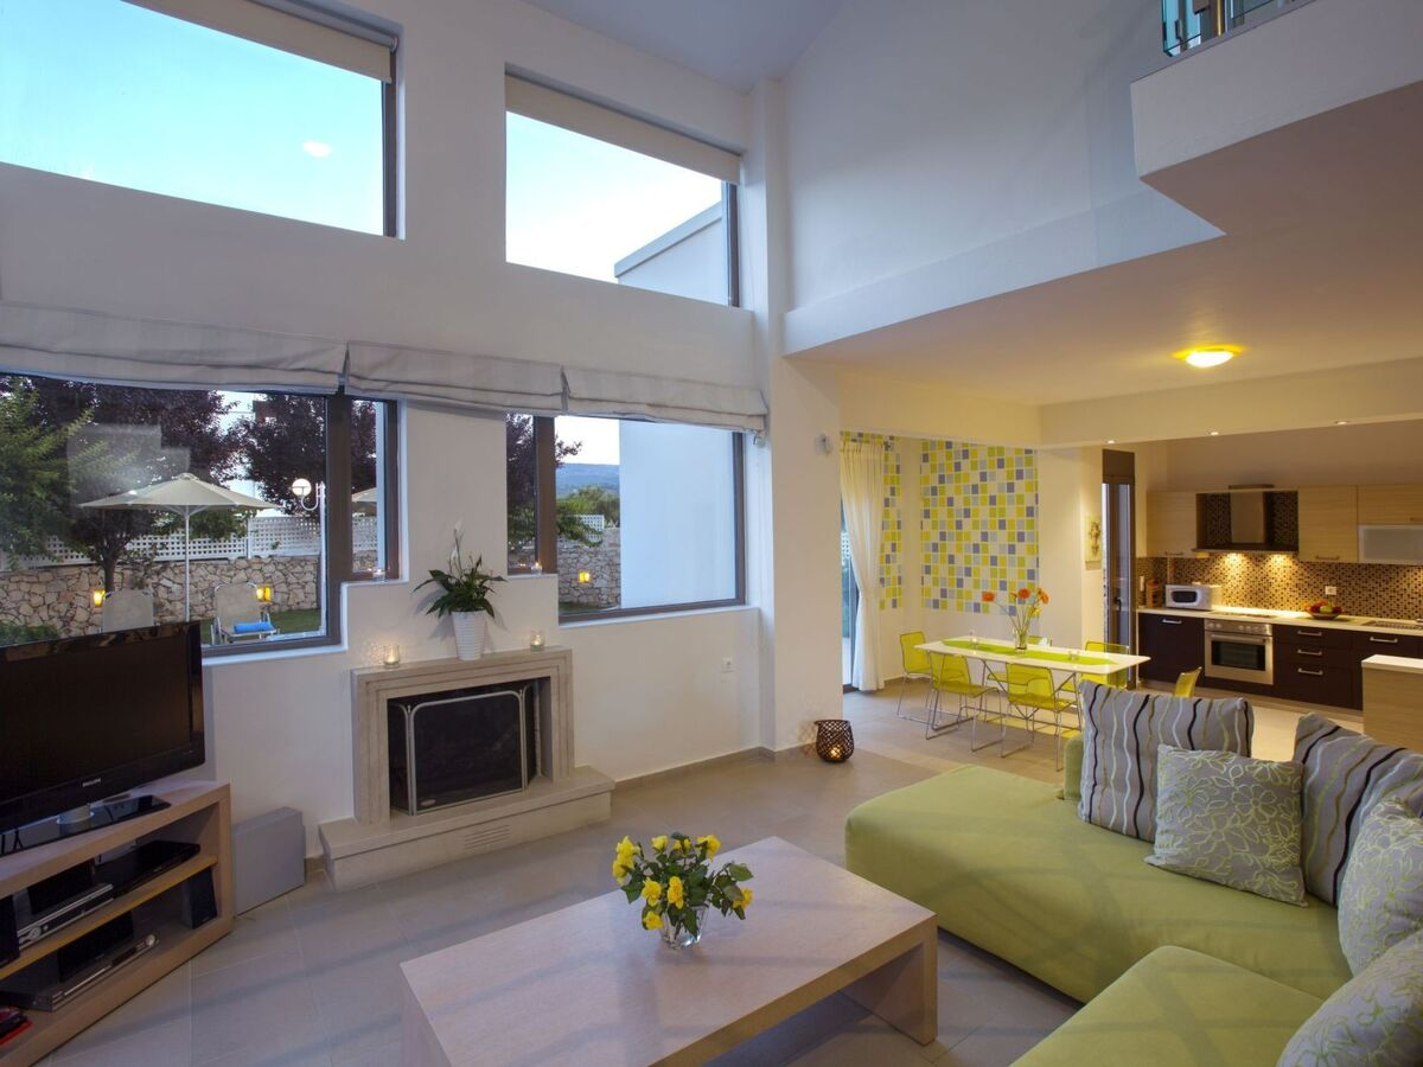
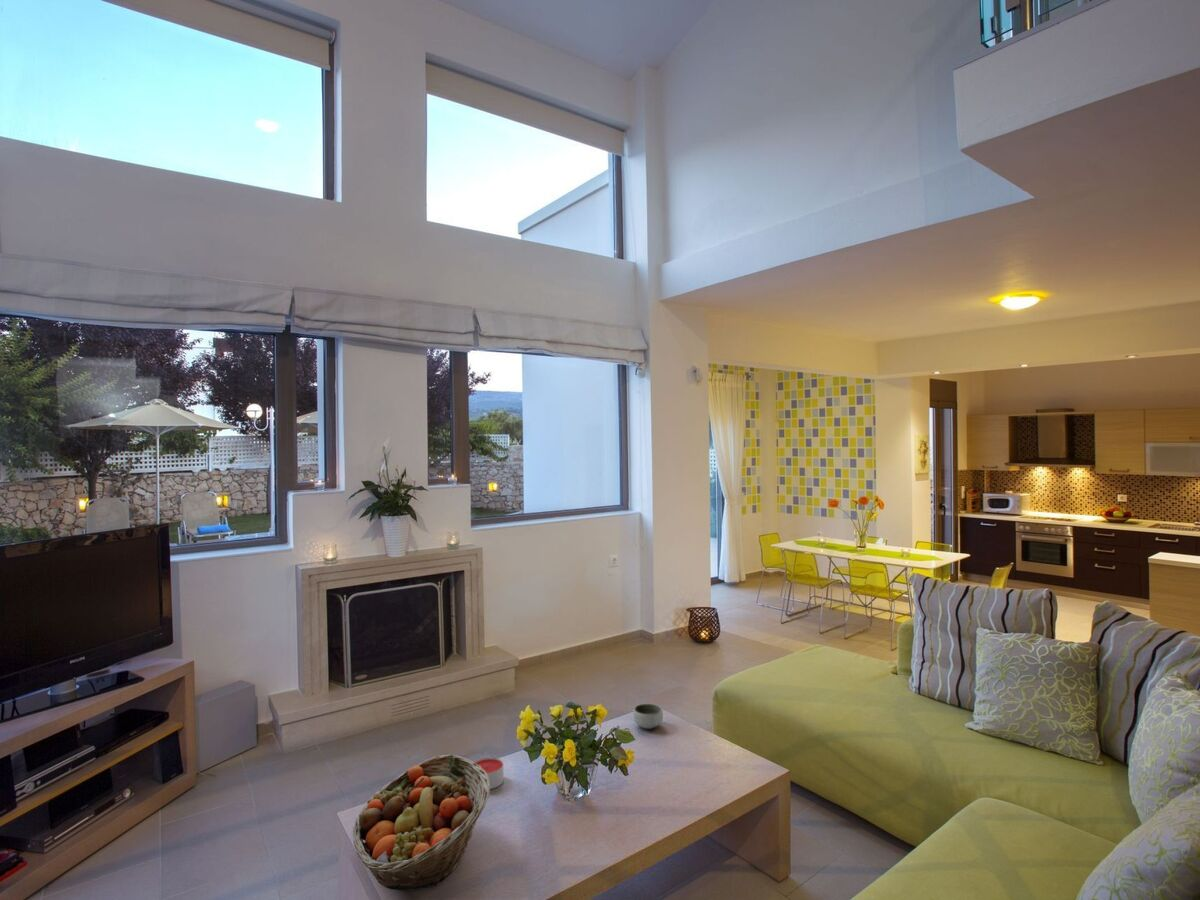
+ fruit basket [352,753,491,891]
+ bowl [633,703,664,730]
+ candle [474,757,505,790]
